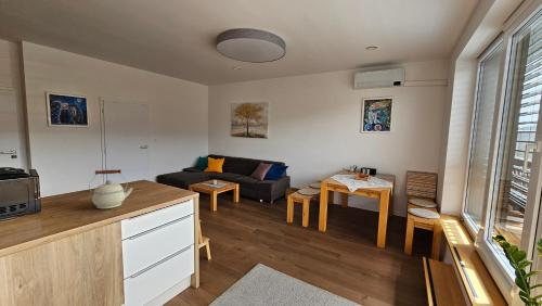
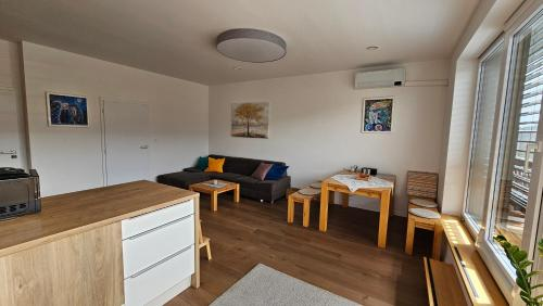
- kettle [88,168,133,209]
